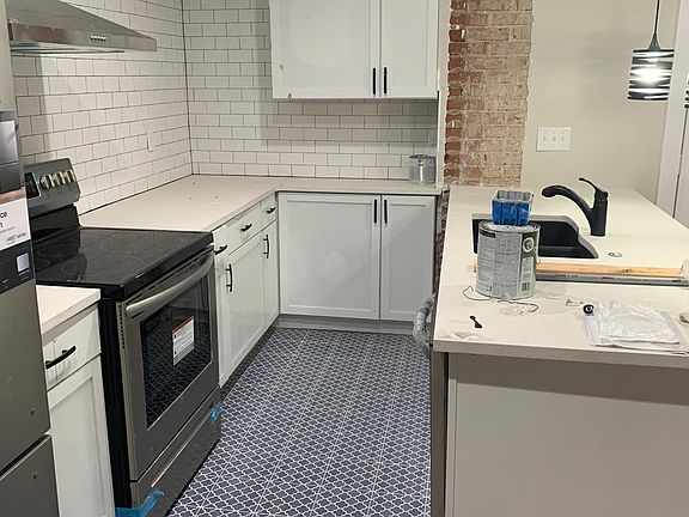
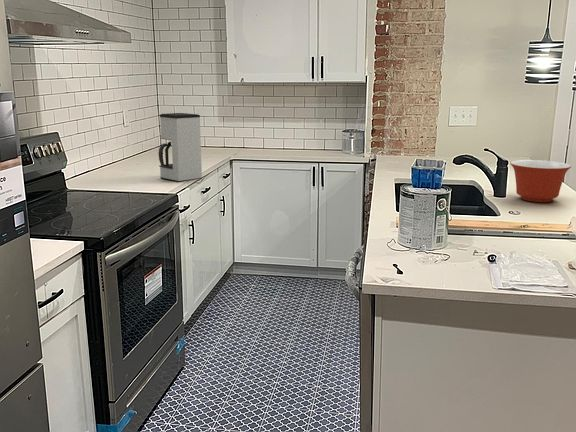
+ coffee maker [157,112,203,183]
+ mixing bowl [509,159,572,203]
